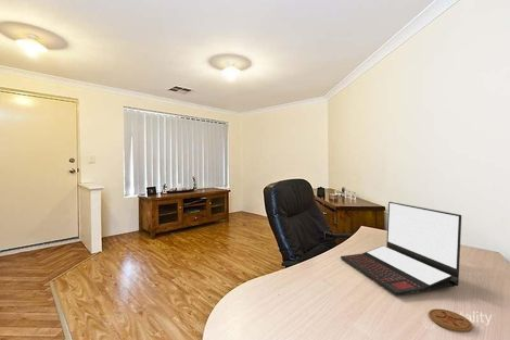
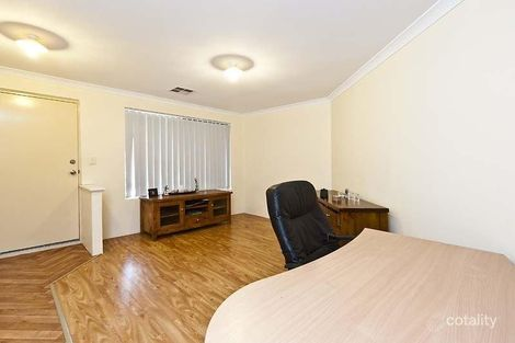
- laptop [340,201,462,297]
- coaster [428,307,474,333]
